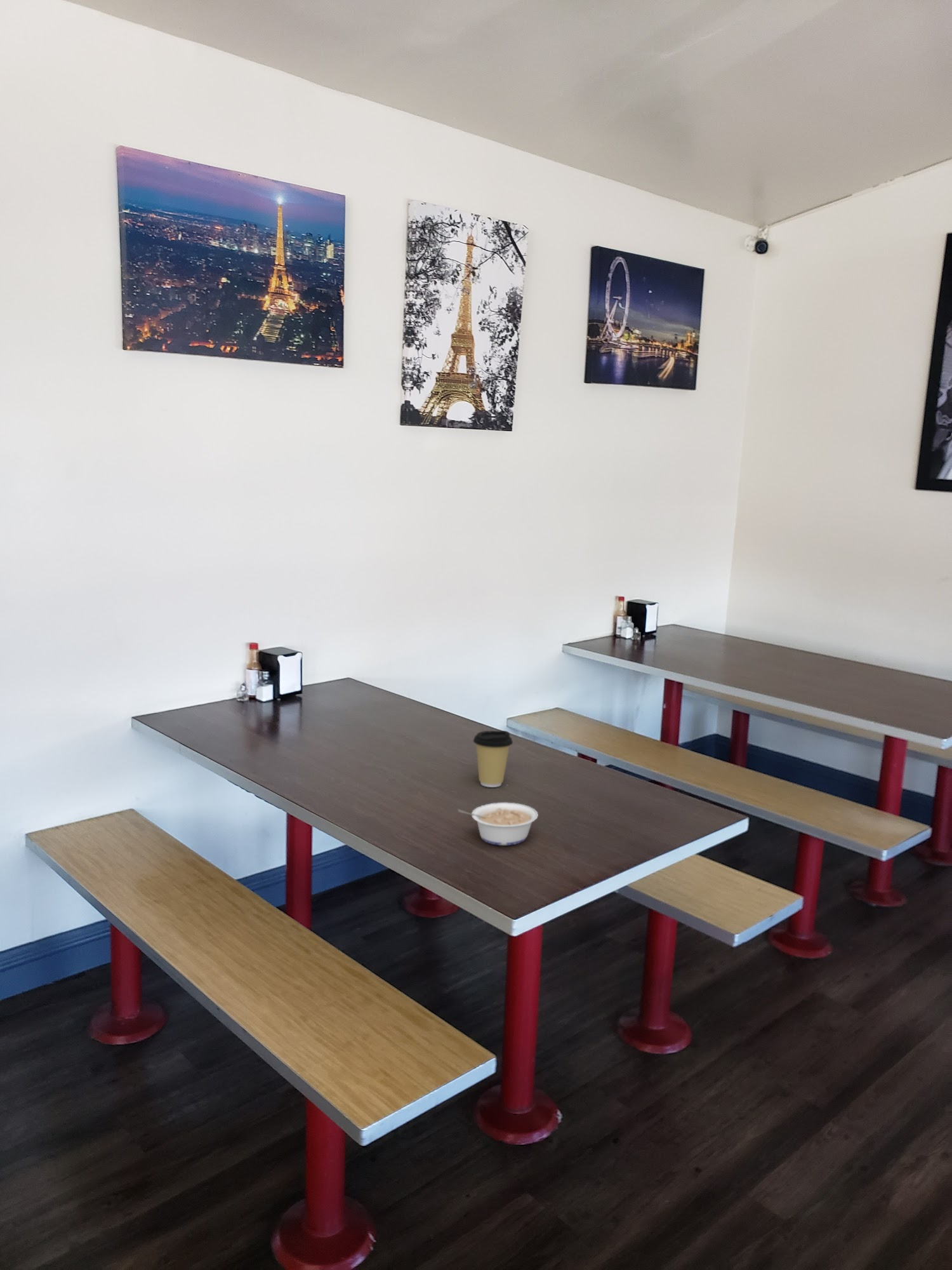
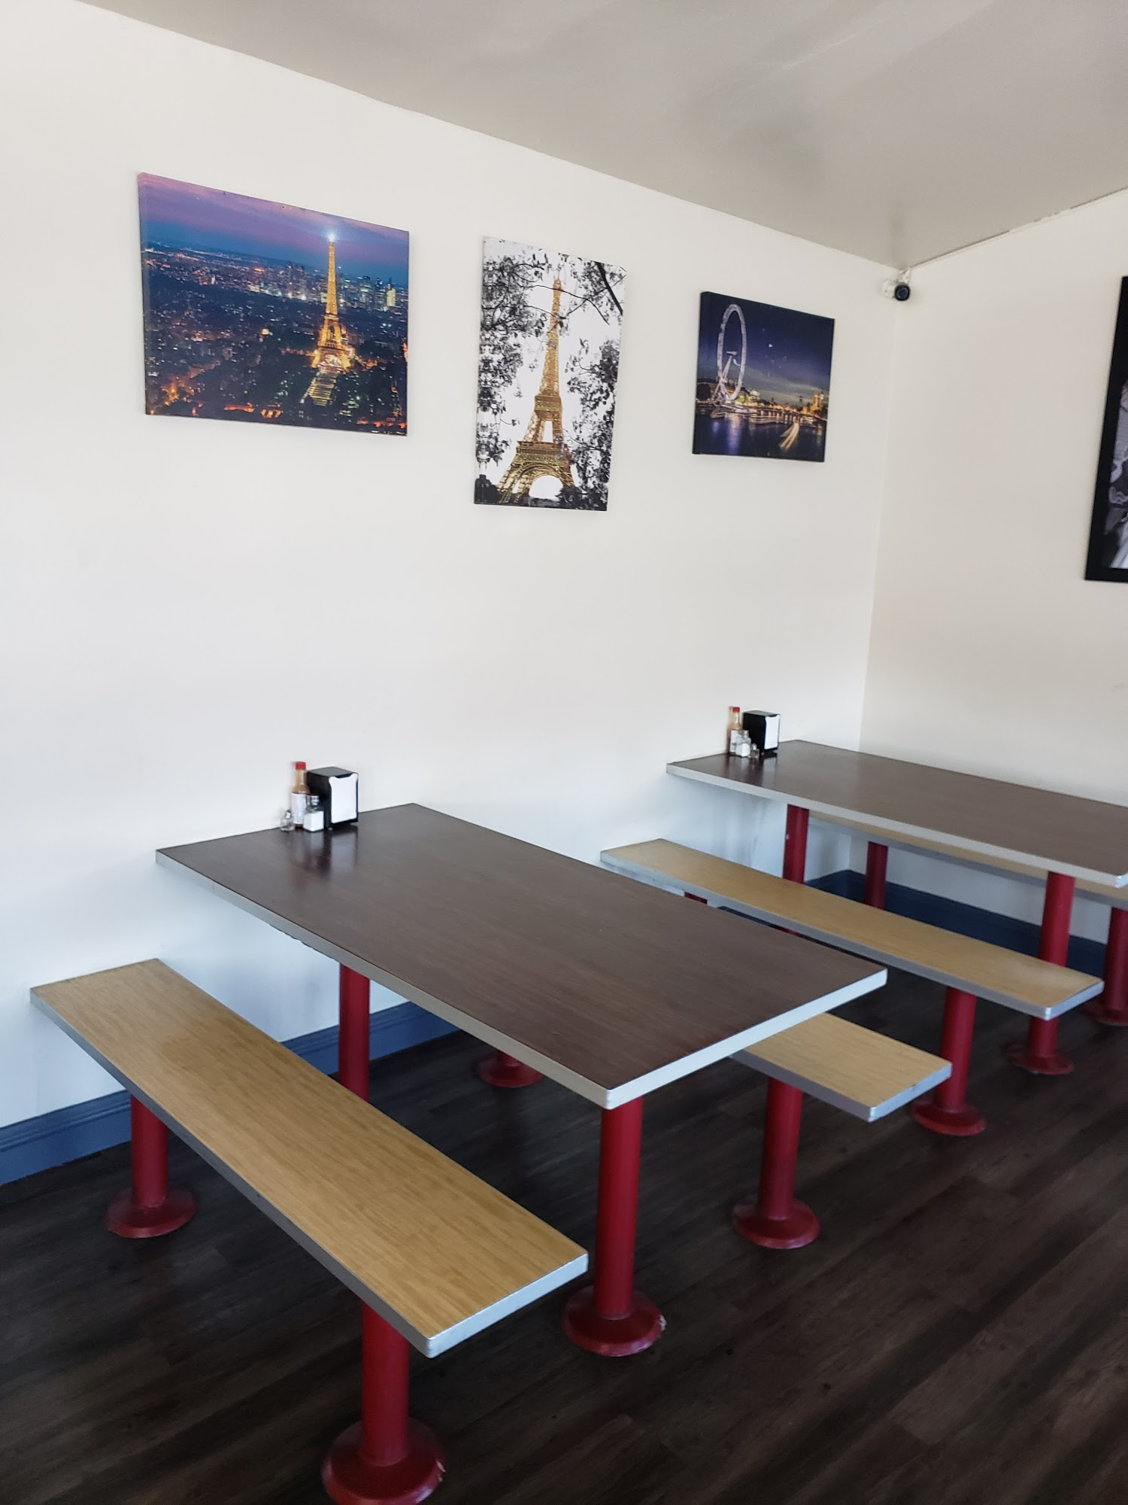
- coffee cup [472,730,513,788]
- legume [457,802,539,846]
